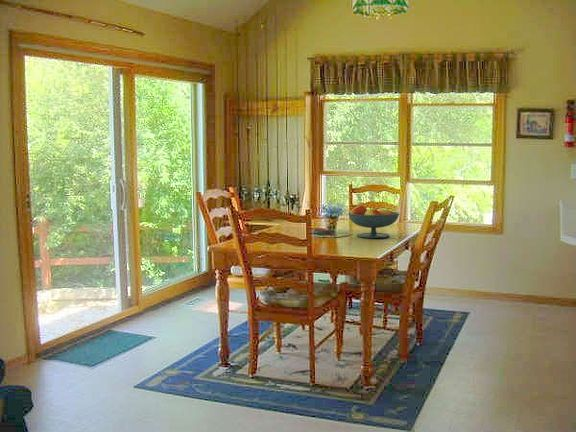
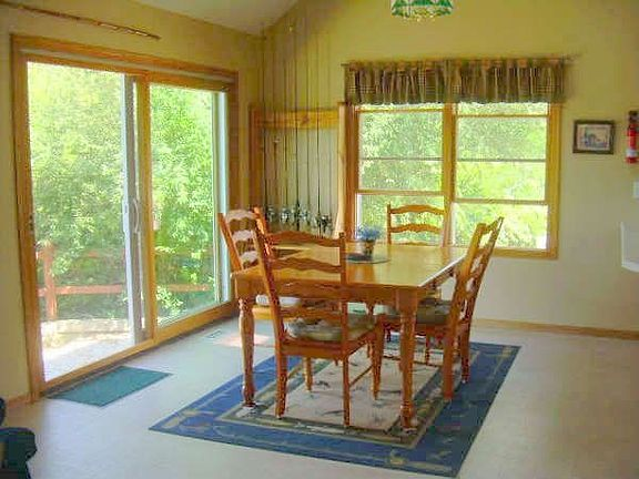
- fruit bowl [347,204,400,239]
